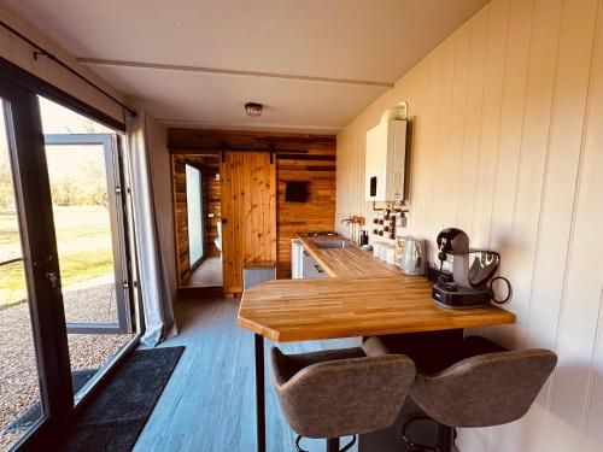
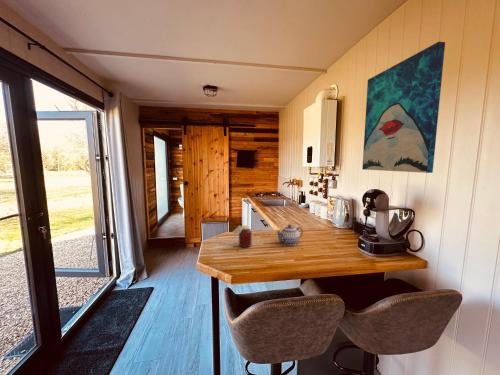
+ teapot [275,224,304,246]
+ wall art [361,41,446,174]
+ jar [232,224,253,248]
